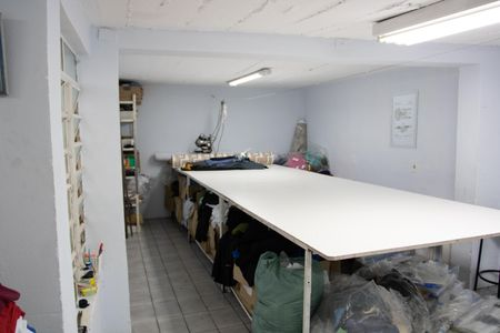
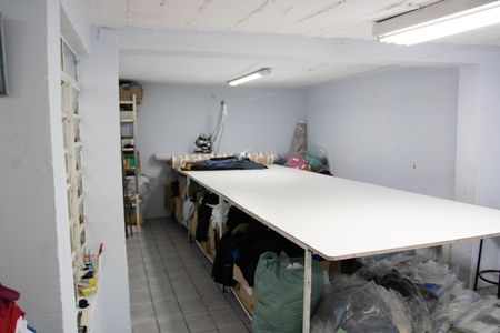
- wall art [388,89,420,150]
